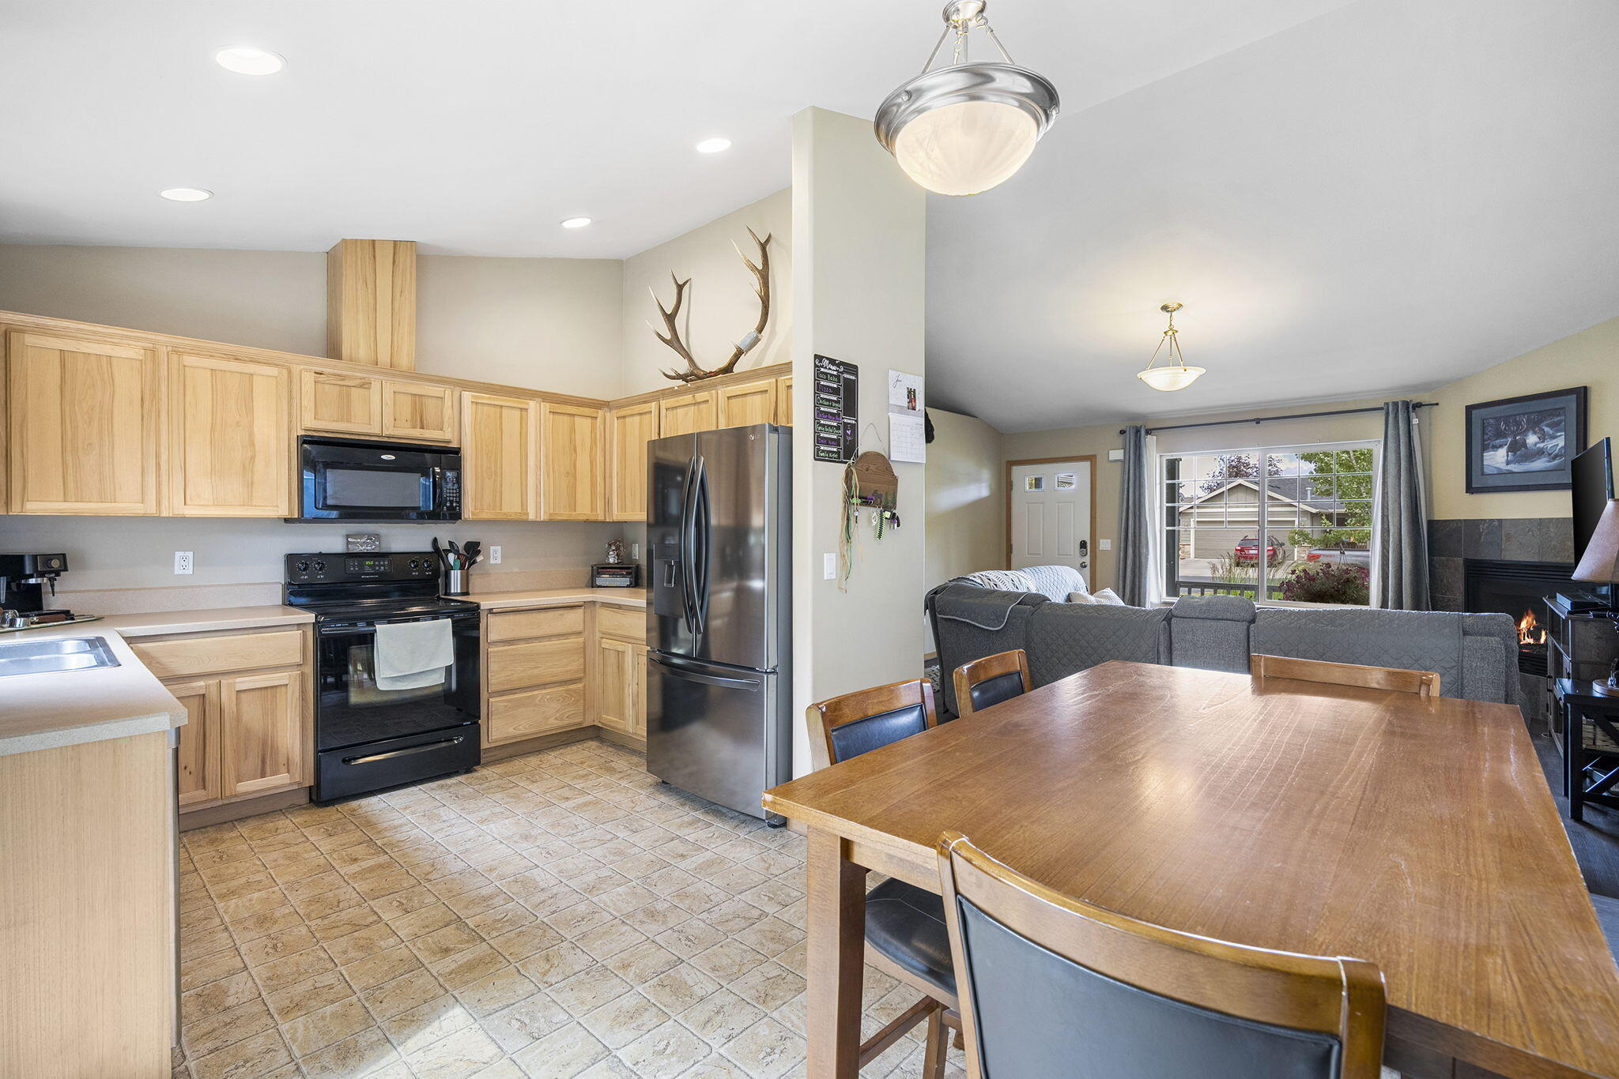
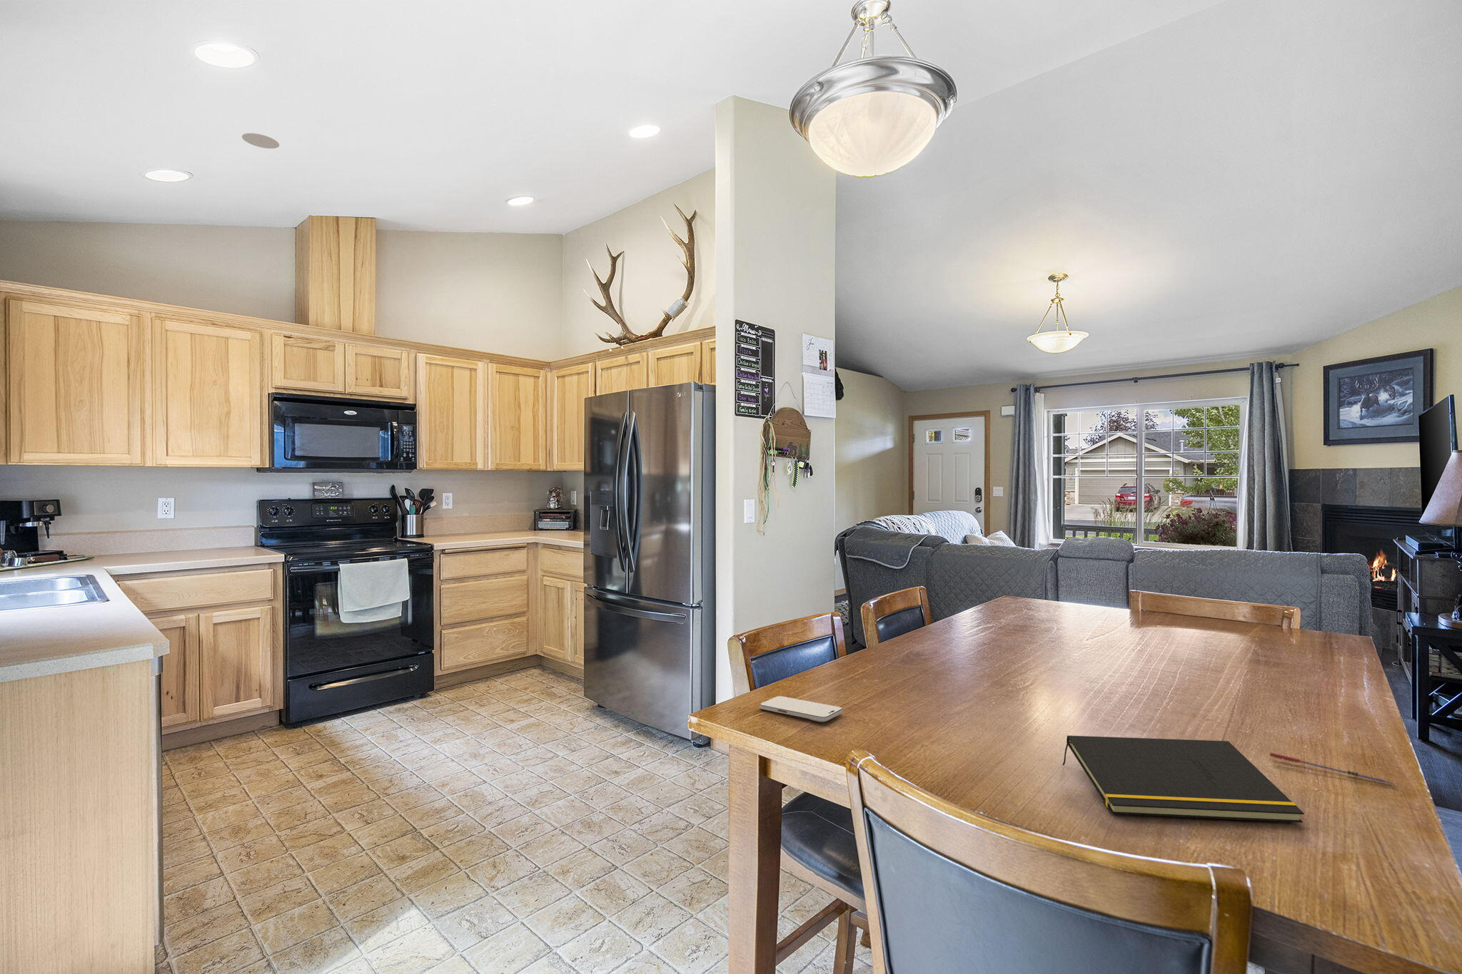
+ smartphone [759,696,843,723]
+ notepad [1062,735,1305,824]
+ smoke detector [241,133,280,149]
+ pen [1268,751,1395,786]
